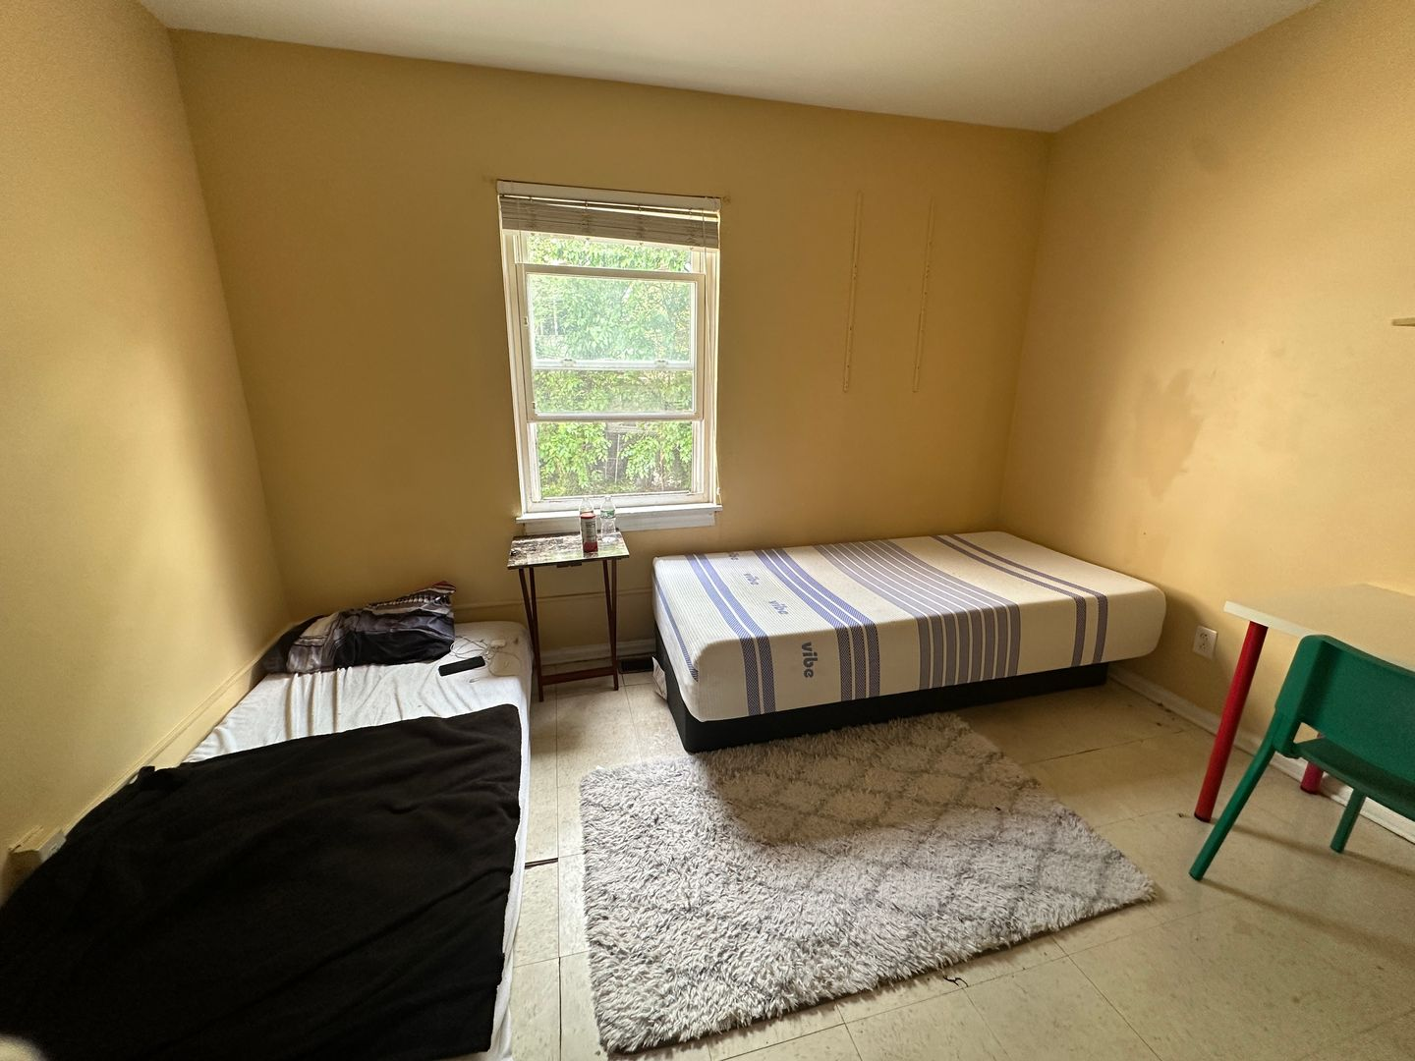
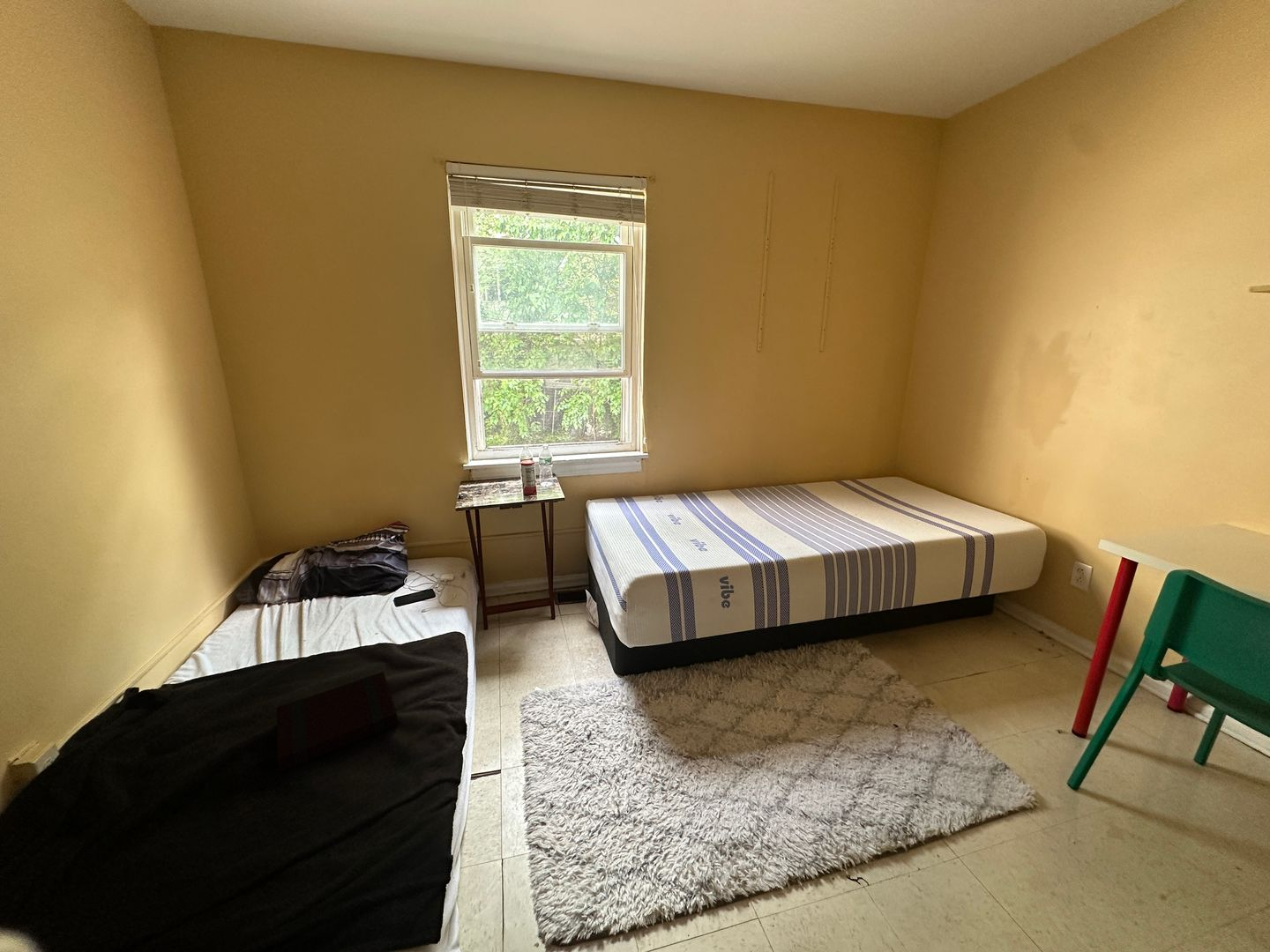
+ book [276,671,400,773]
